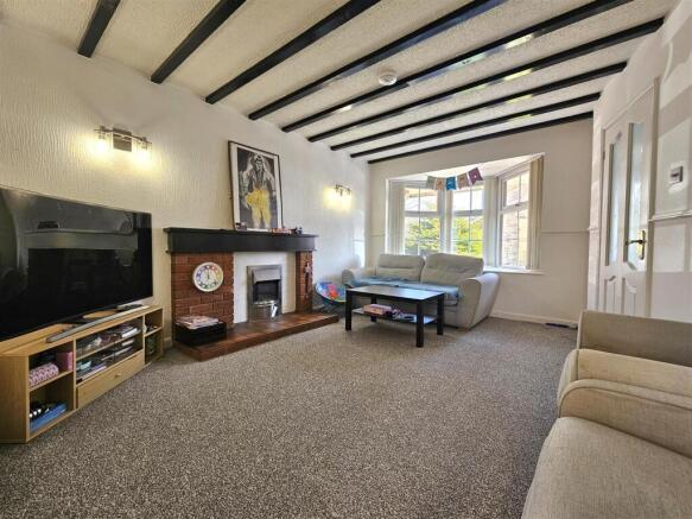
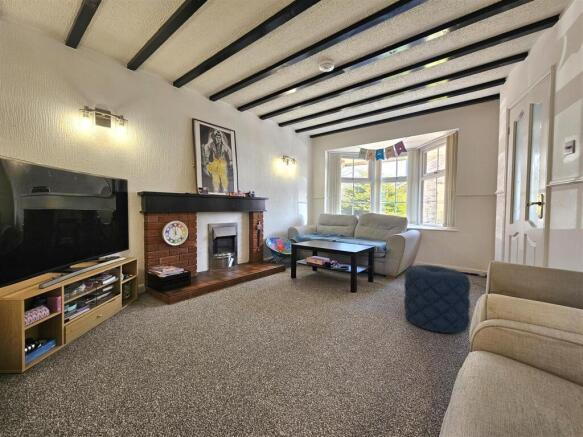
+ pouf [403,264,472,334]
